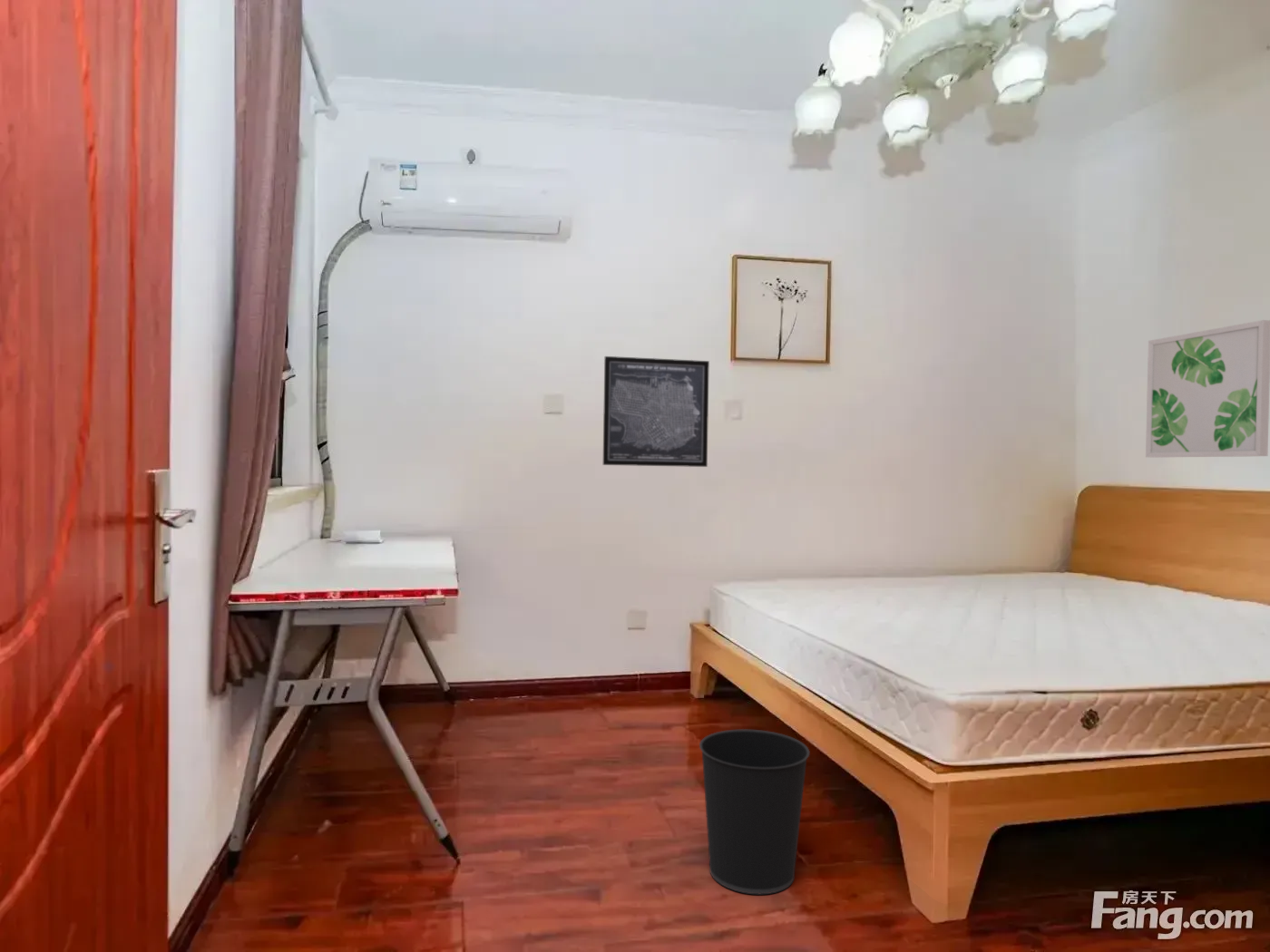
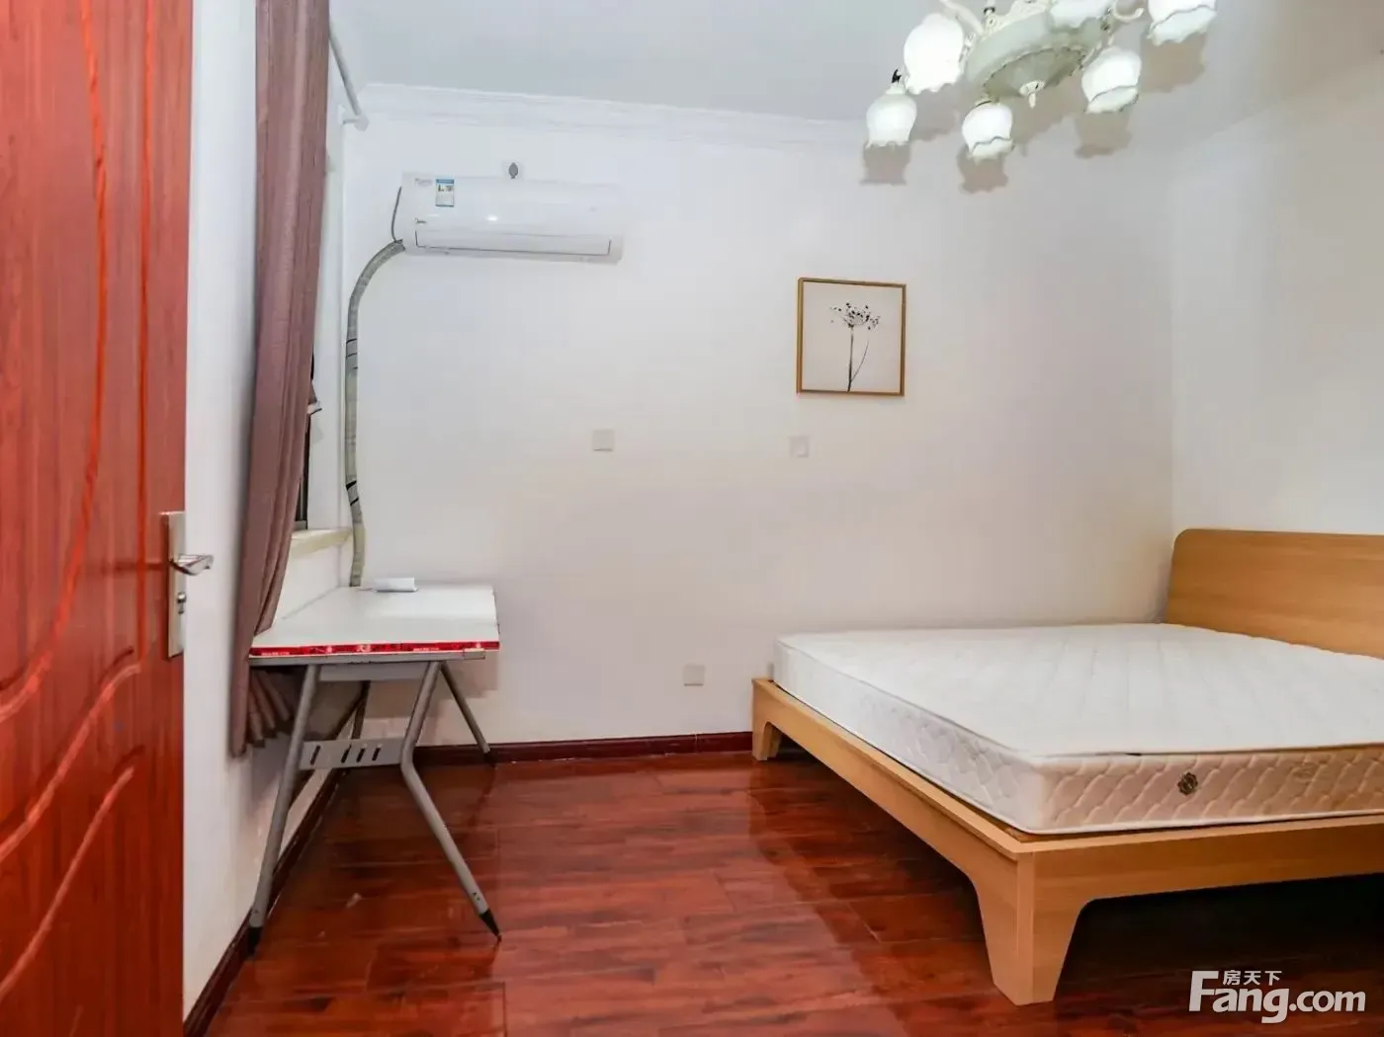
- wall art [1145,319,1270,458]
- wastebasket [699,728,810,896]
- wall art [602,355,710,468]
